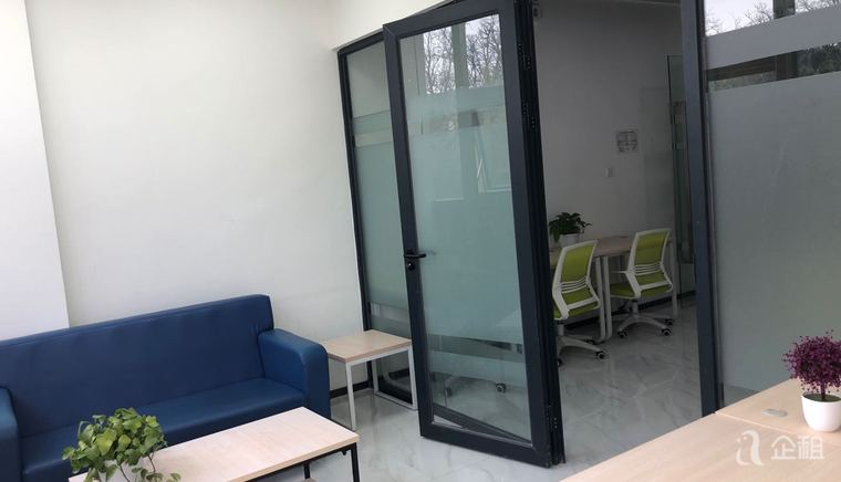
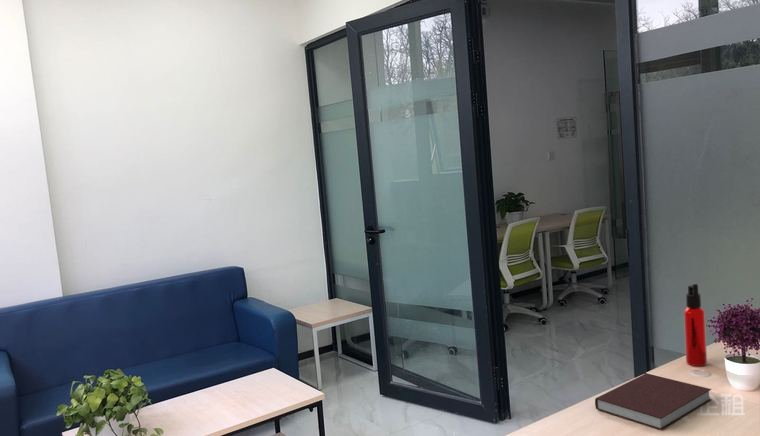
+ notebook [594,372,713,431]
+ water bottle [683,283,708,367]
